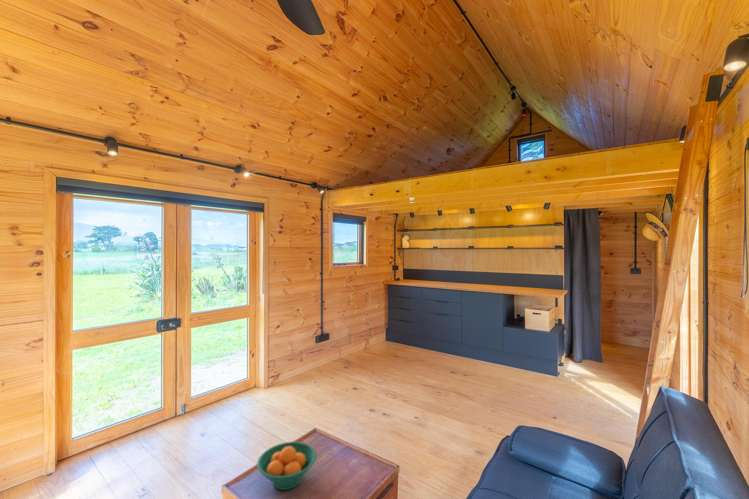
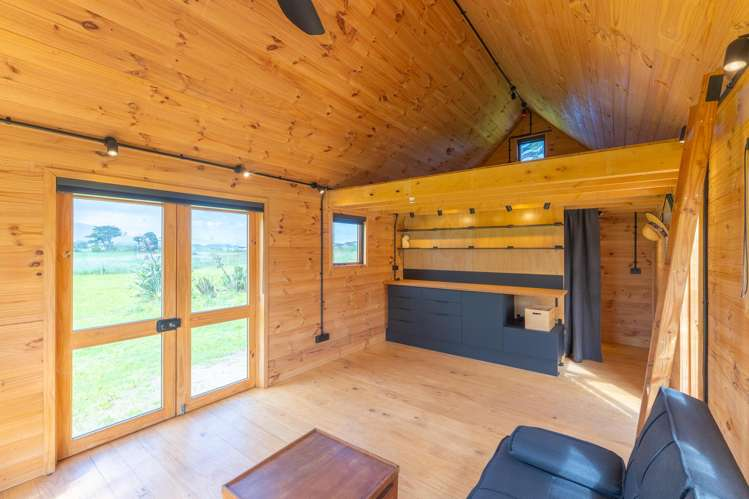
- fruit bowl [256,441,318,491]
